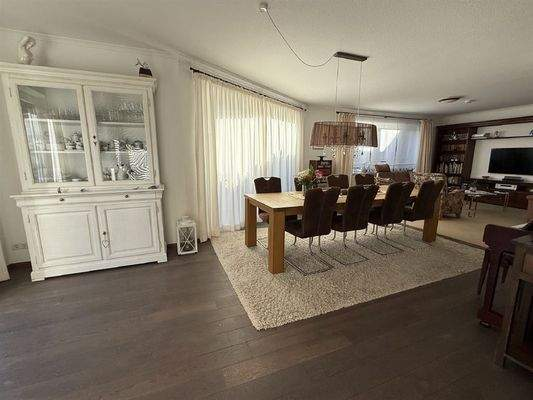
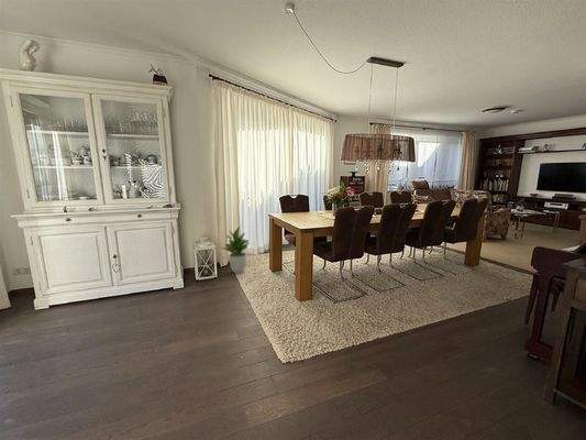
+ potted plant [221,226,250,274]
